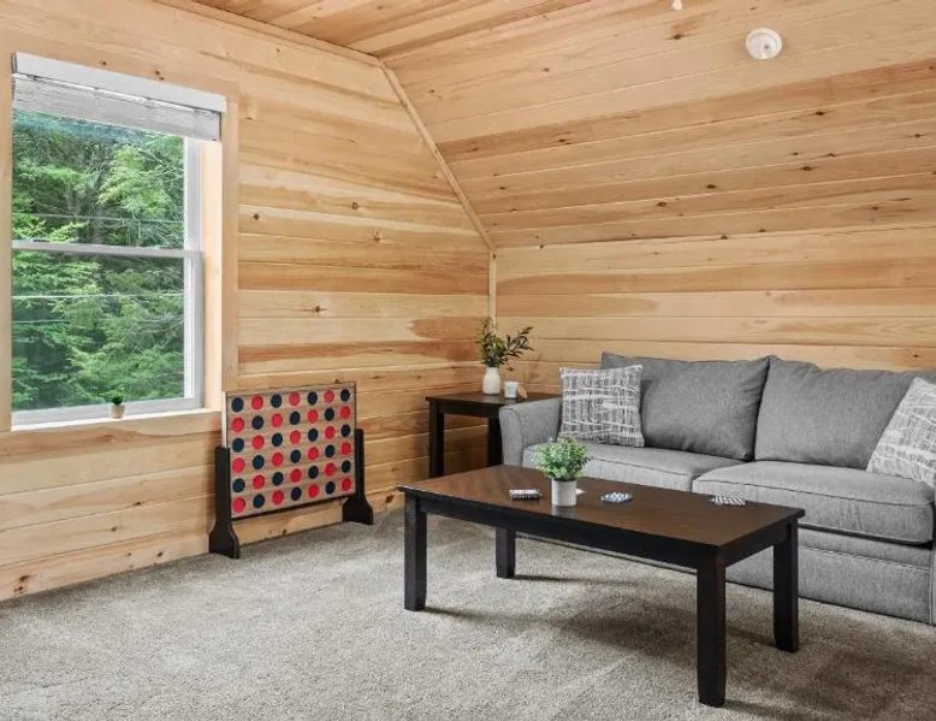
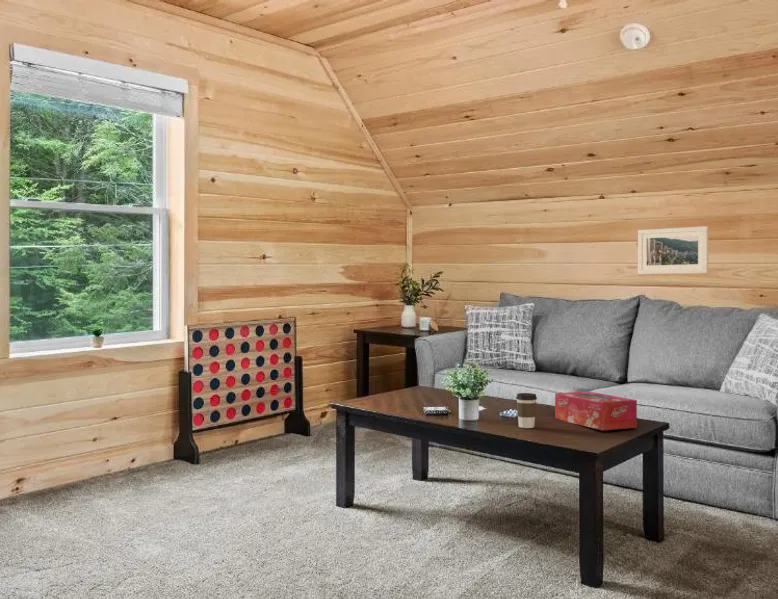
+ tissue box [554,390,638,431]
+ coffee cup [515,392,538,429]
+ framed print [637,225,709,275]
